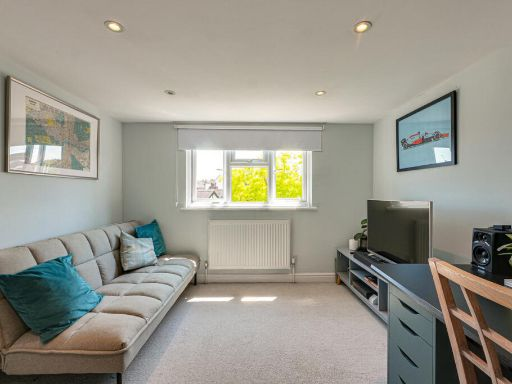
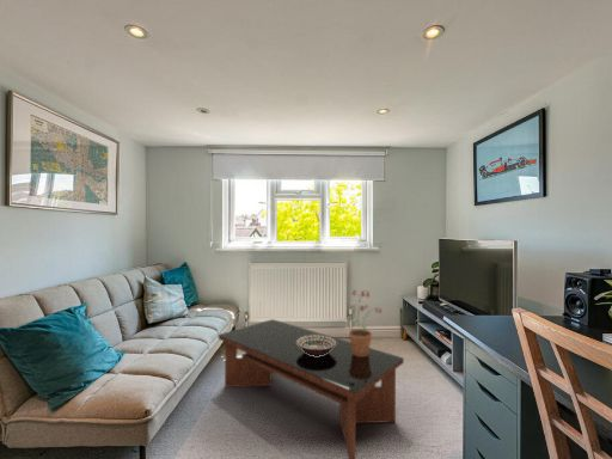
+ potted plant [348,288,384,356]
+ coffee table [218,318,405,459]
+ decorative bowl [296,335,337,356]
